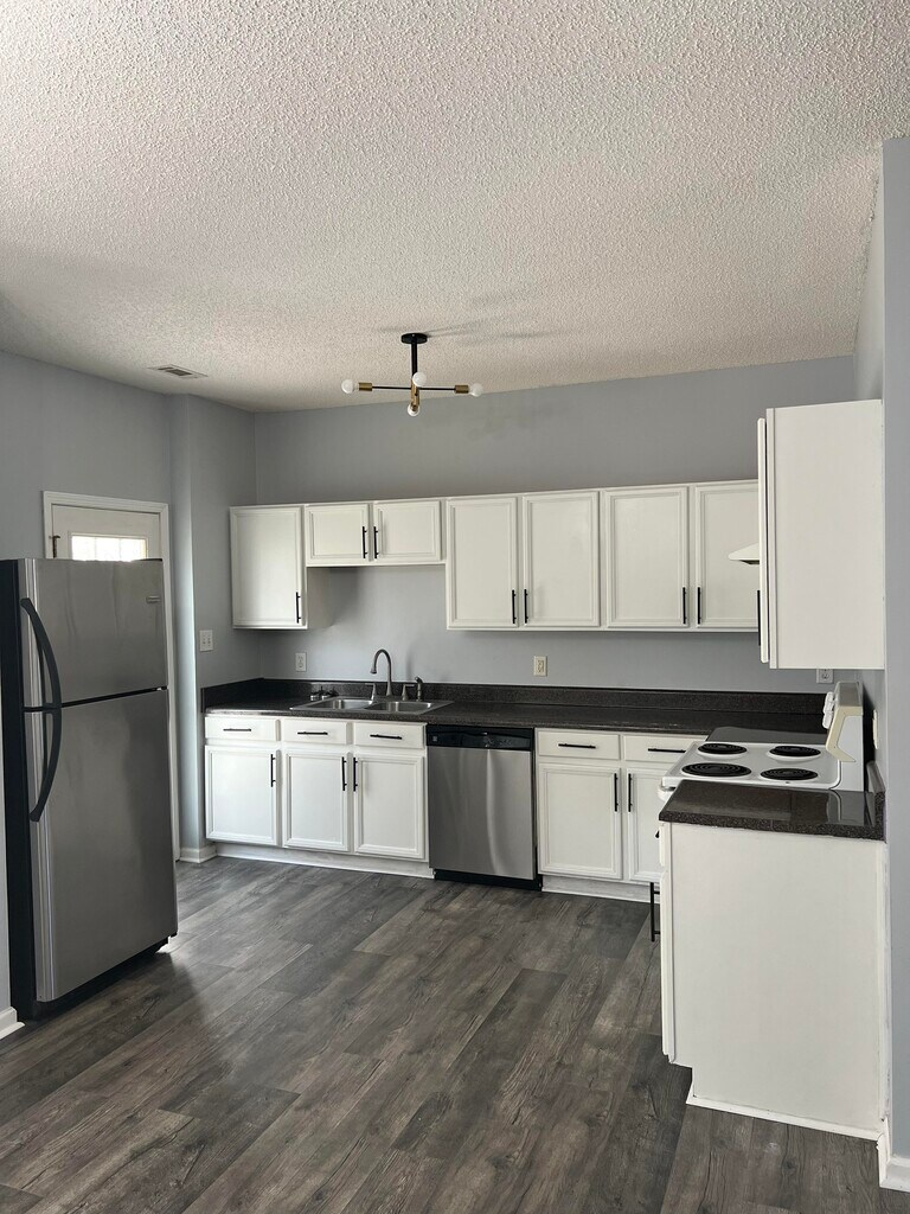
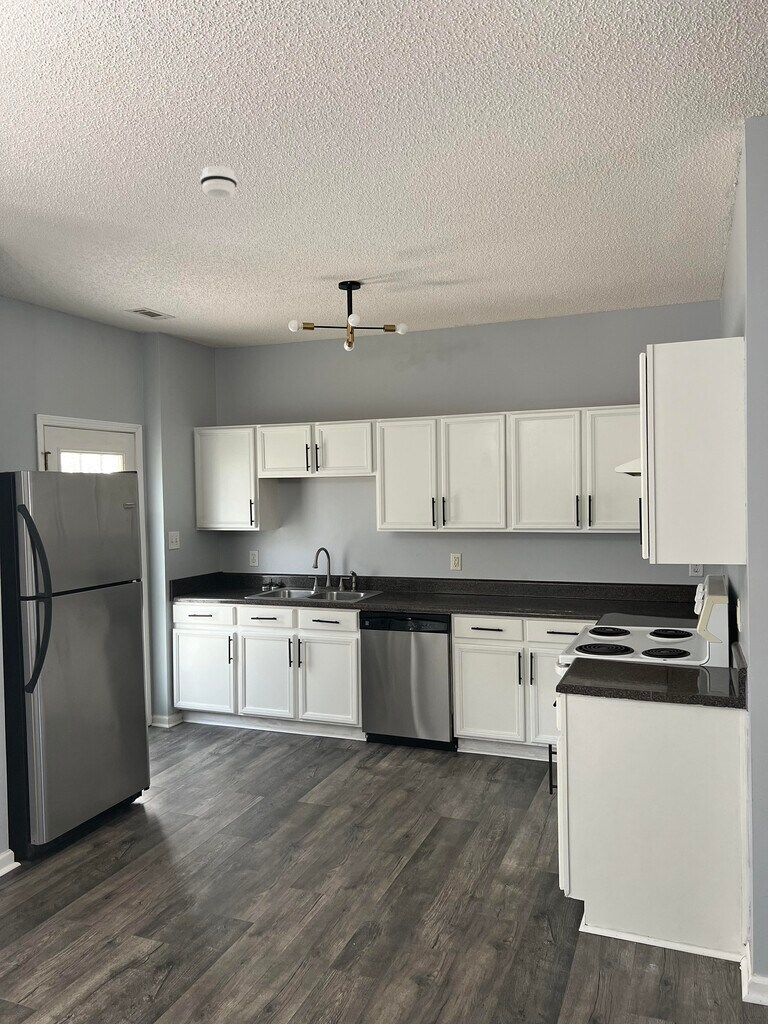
+ smoke detector [199,165,238,200]
